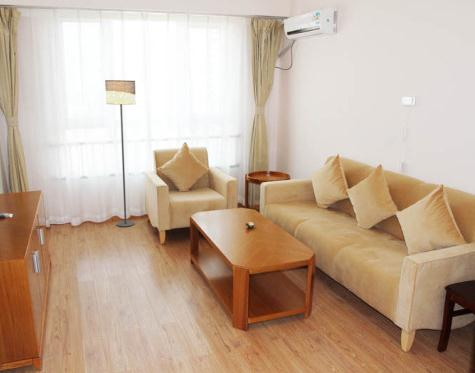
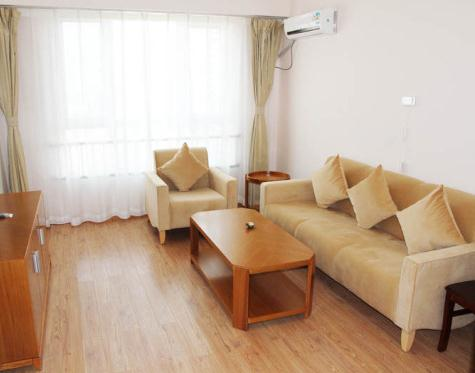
- floor lamp [104,79,137,228]
